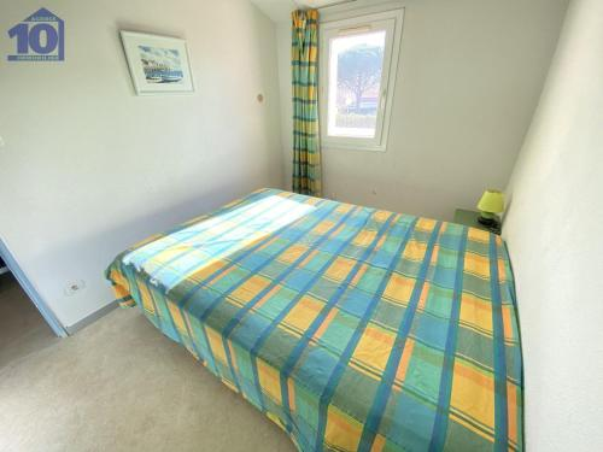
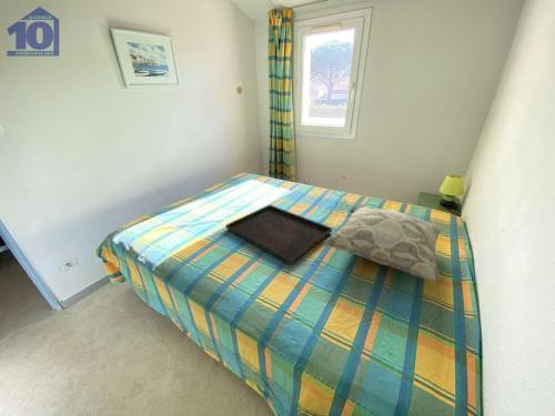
+ decorative pillow [323,205,444,283]
+ serving tray [224,204,334,265]
